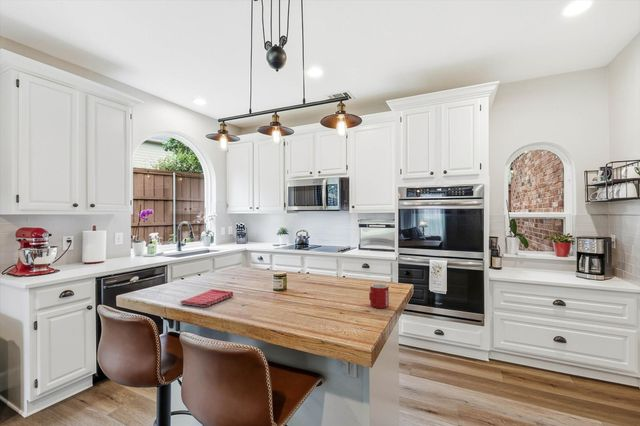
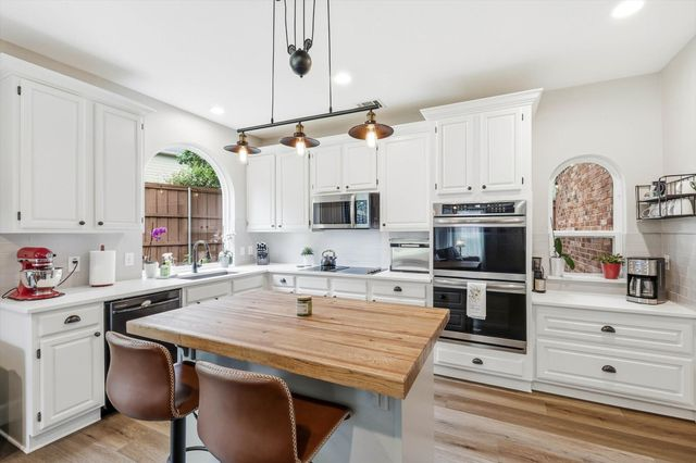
- dish towel [180,289,234,308]
- mug [368,283,390,309]
